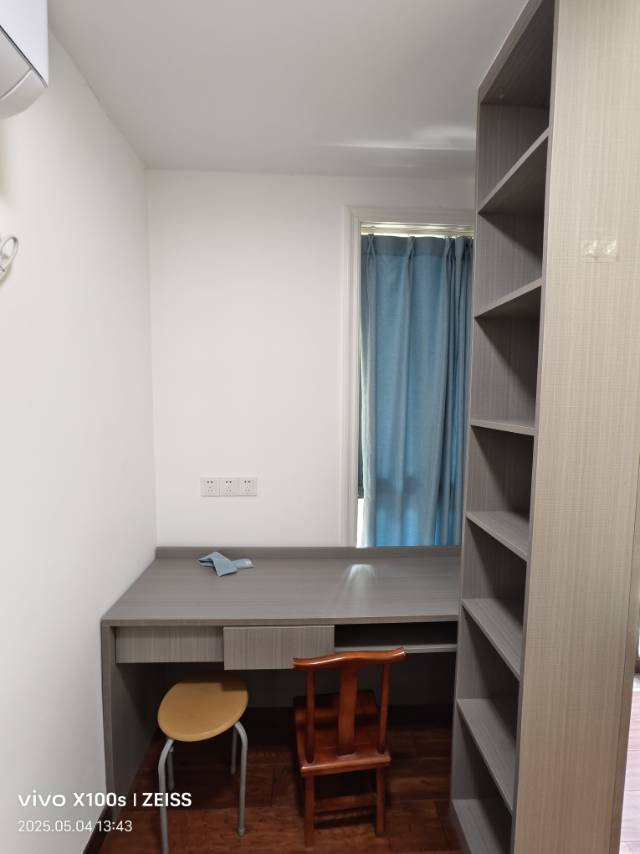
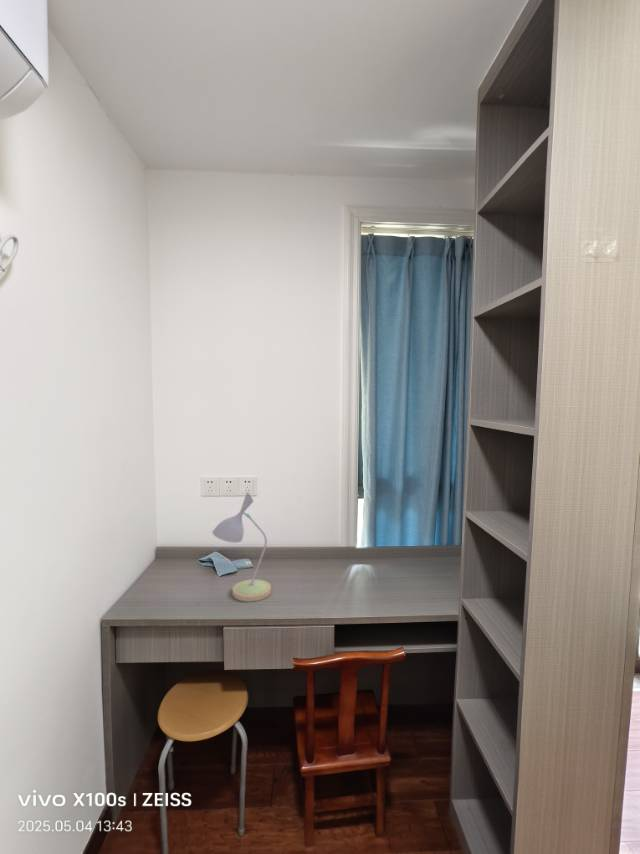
+ desk lamp [211,491,272,602]
